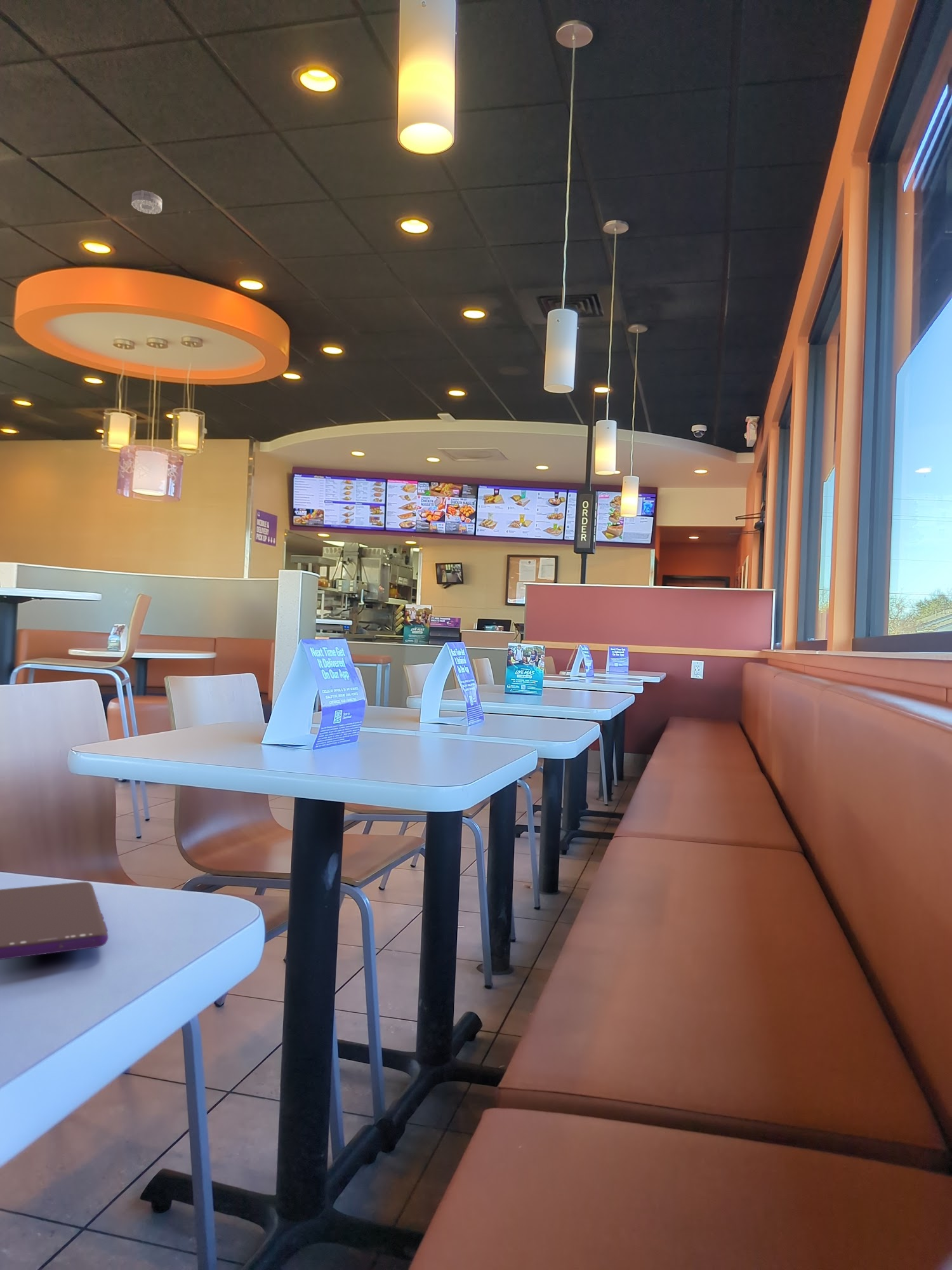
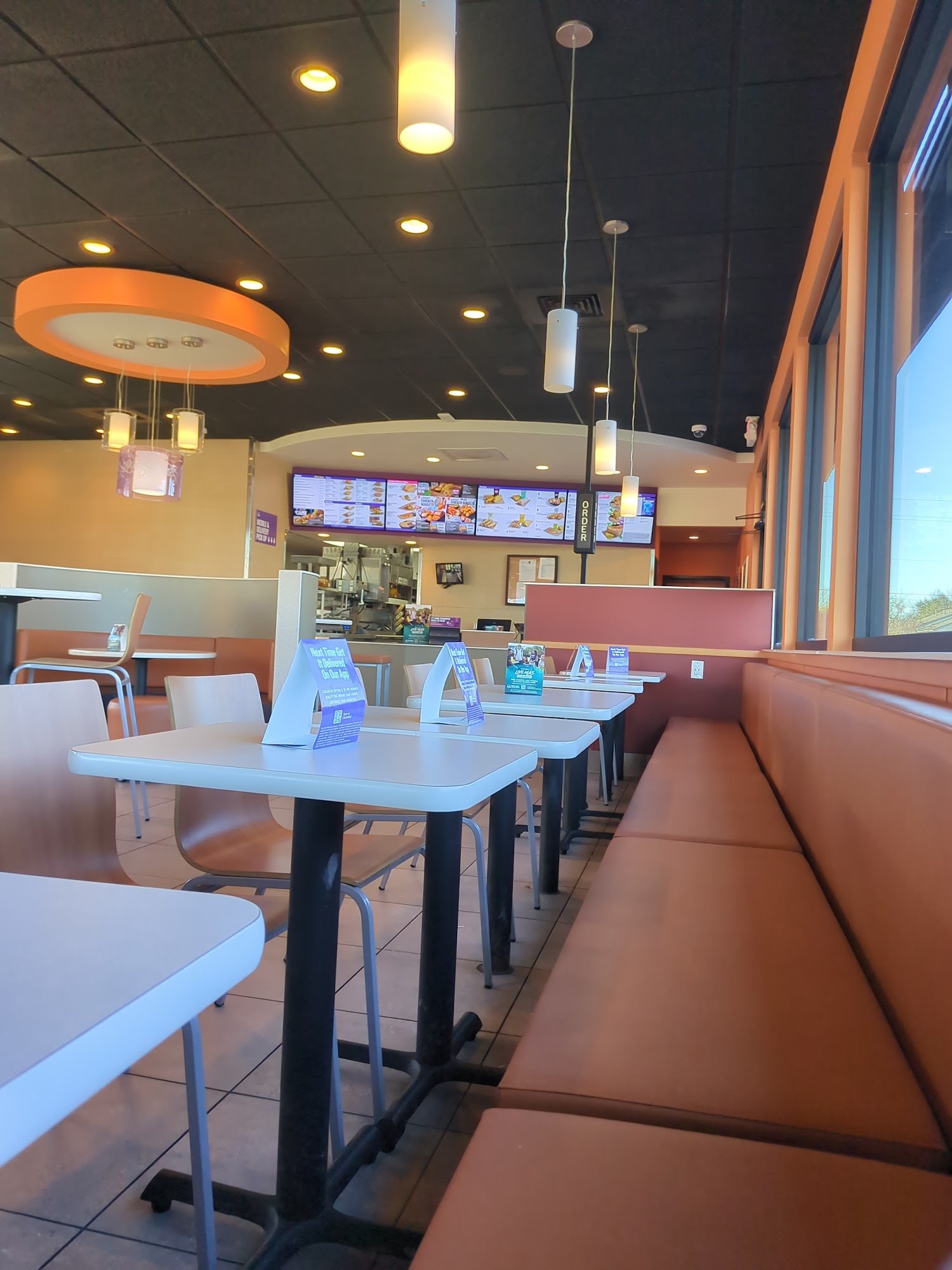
- smoke detector [131,189,162,215]
- smartphone [0,881,109,960]
